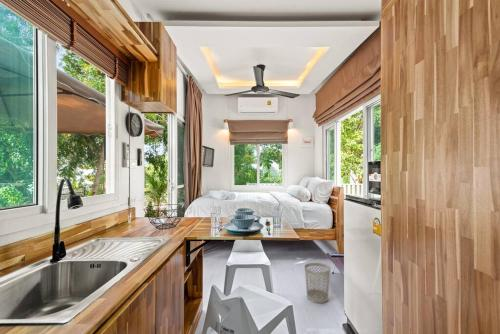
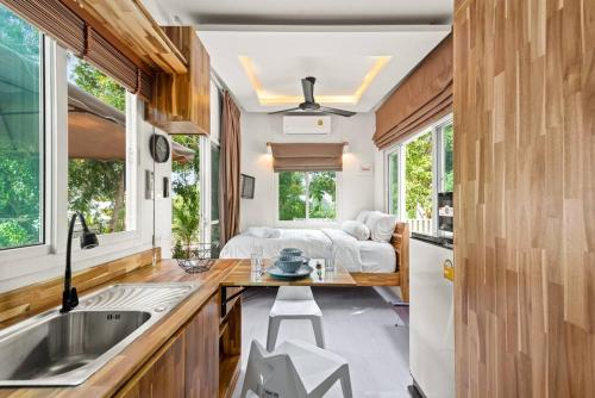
- wastebasket [304,262,331,304]
